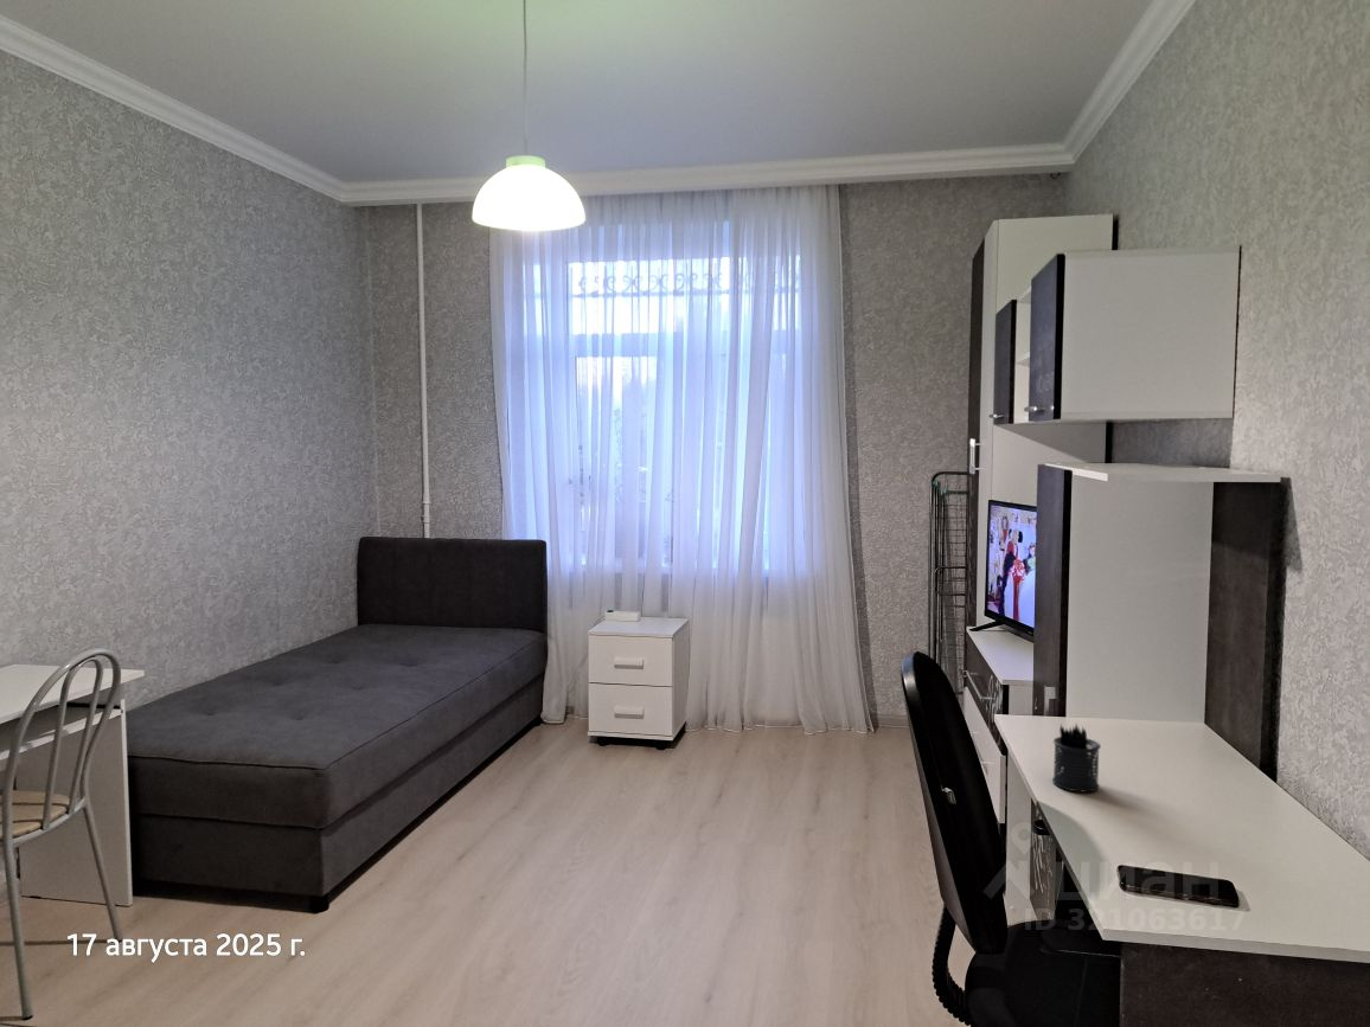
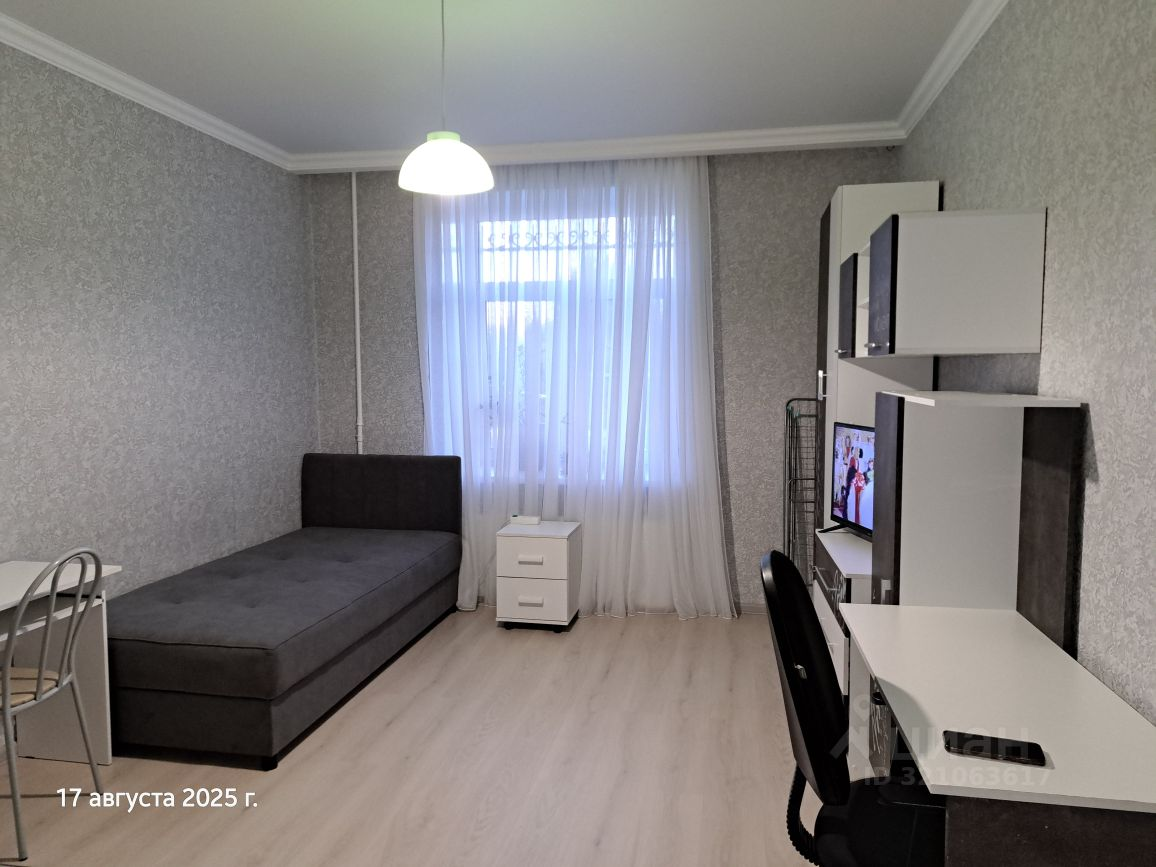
- pen holder [1051,723,1102,792]
